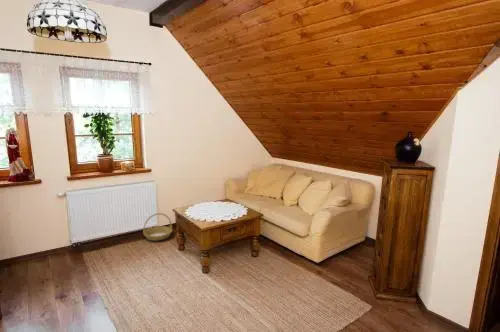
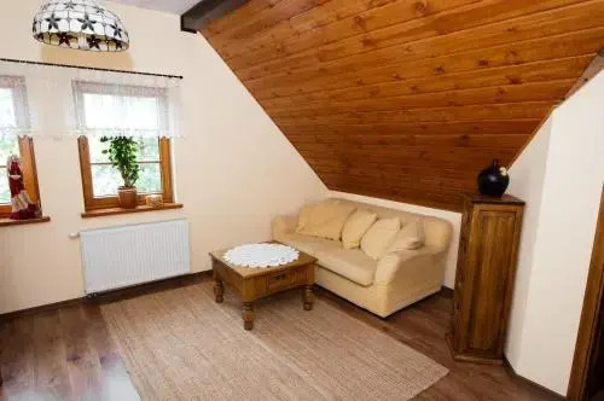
- basket [142,212,173,242]
